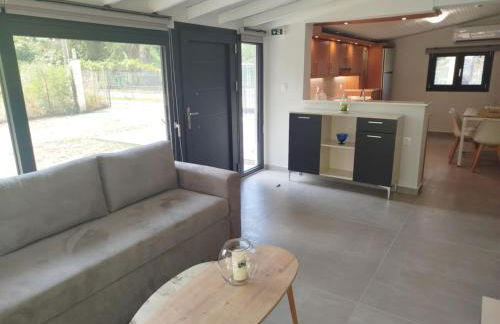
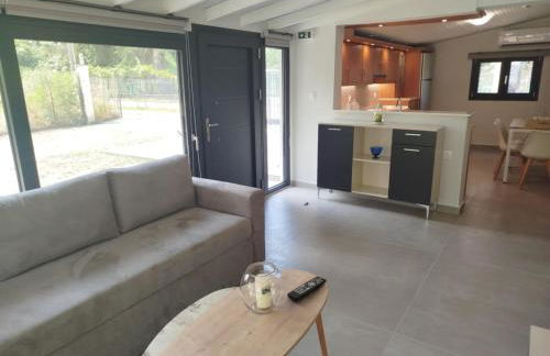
+ remote control [286,276,328,302]
